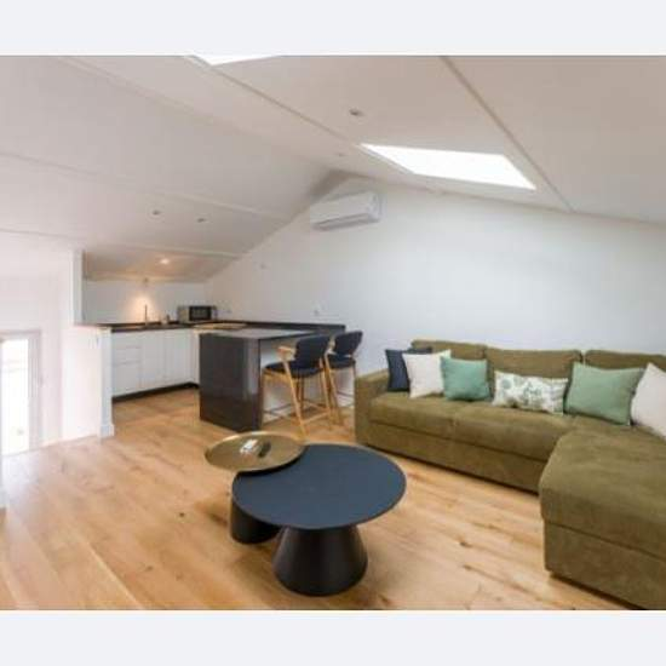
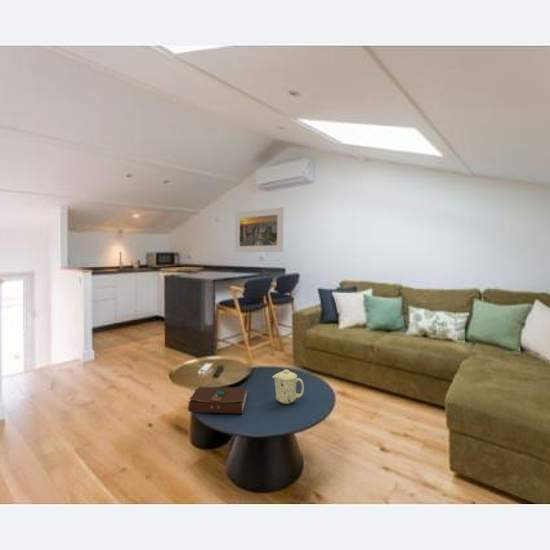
+ book [187,386,248,415]
+ mug [271,368,305,405]
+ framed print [234,206,285,253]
